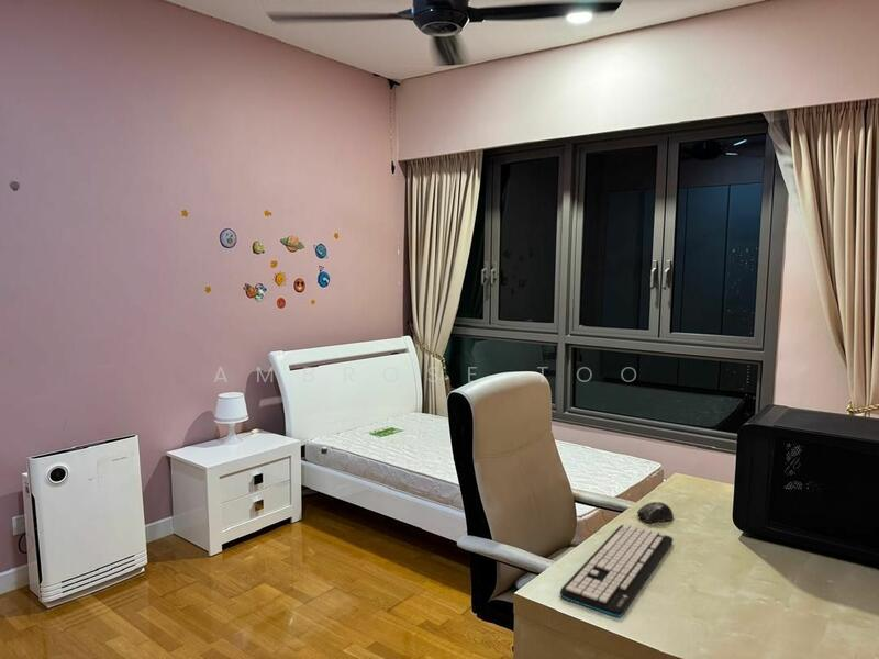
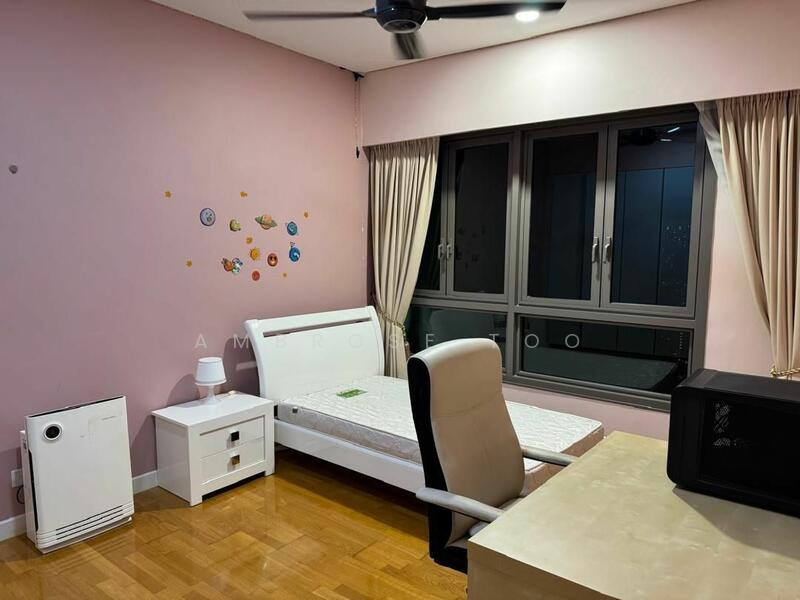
- keyboard [558,523,674,618]
- computer mouse [636,501,675,524]
